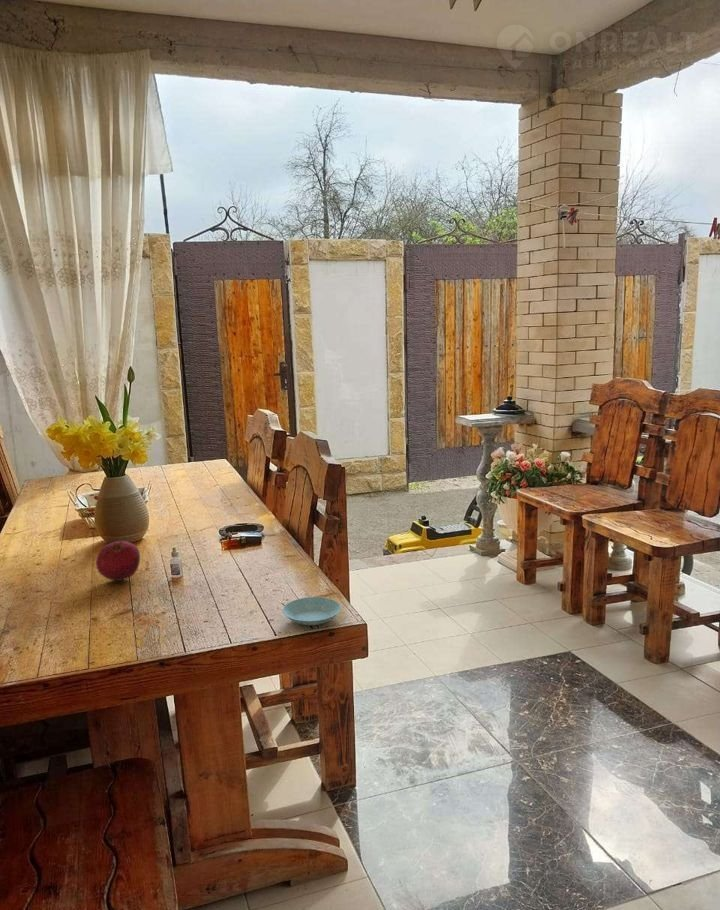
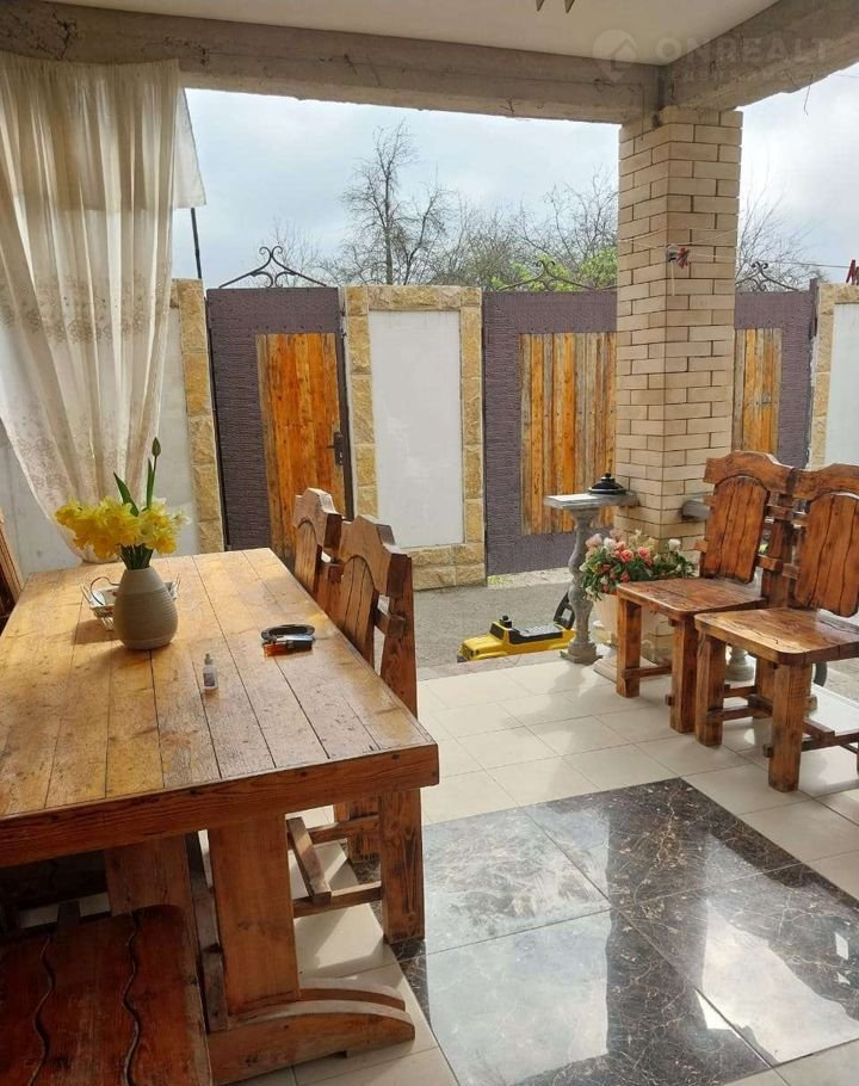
- saucer [282,596,342,626]
- fruit [95,540,141,582]
